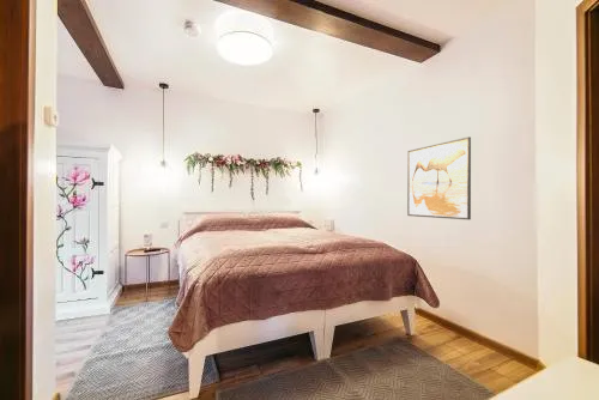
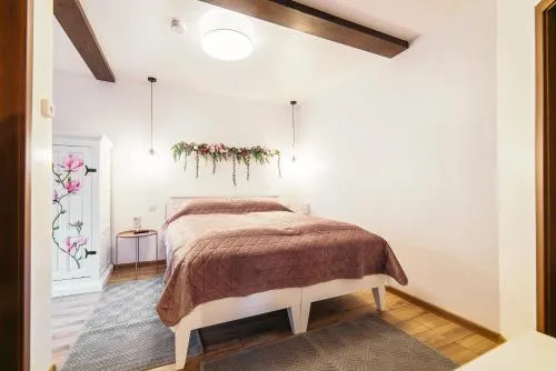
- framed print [406,135,472,220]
